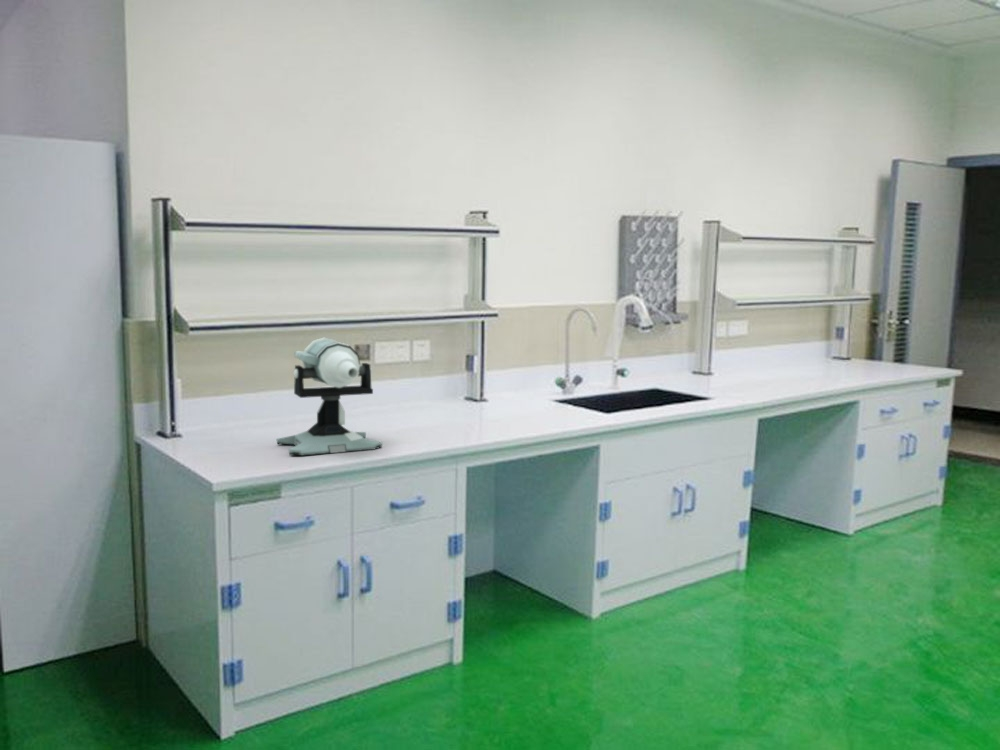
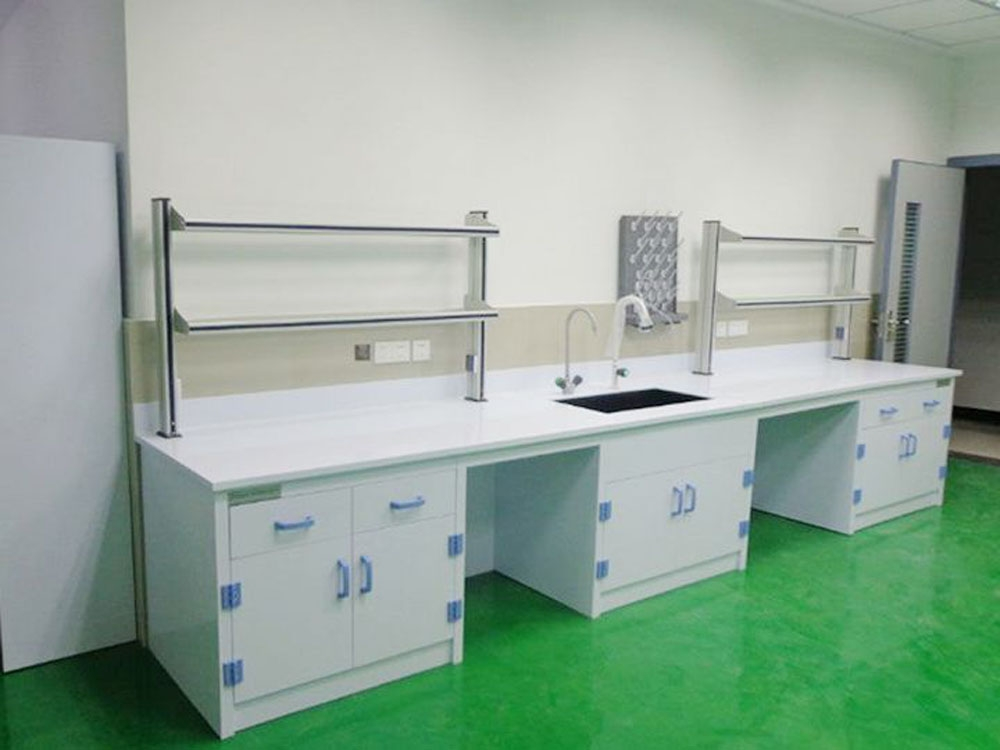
- microscope [275,337,383,457]
